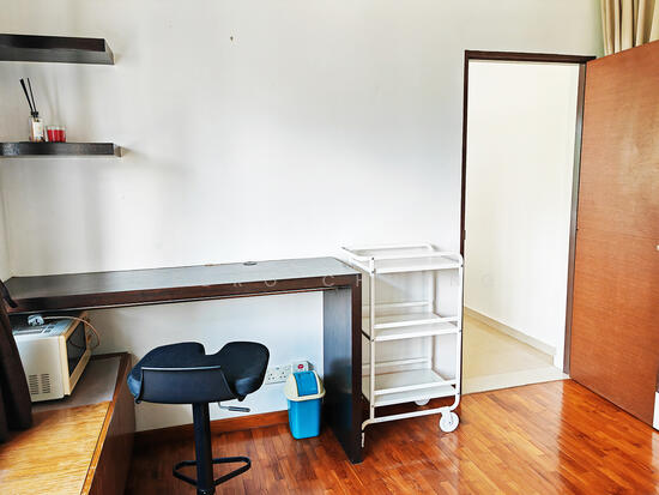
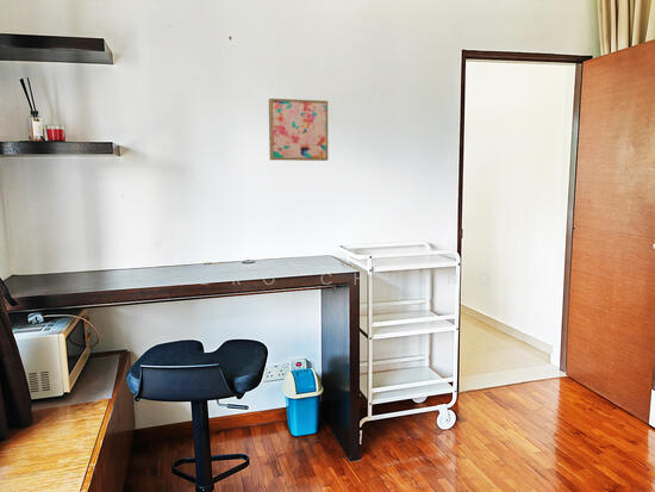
+ wall art [268,98,329,162]
